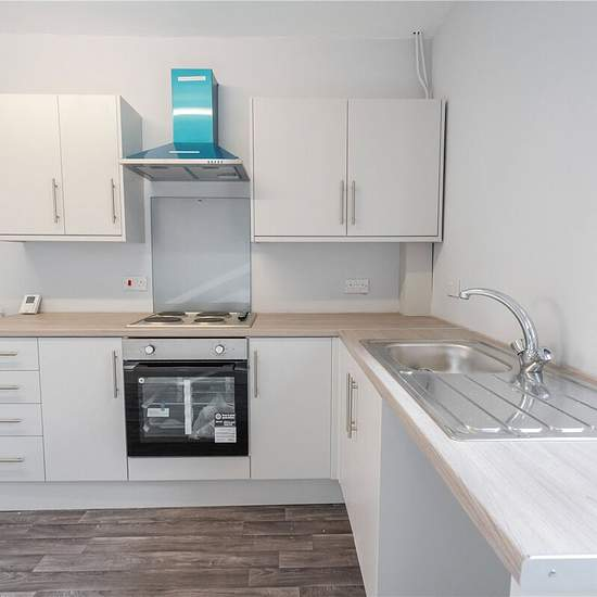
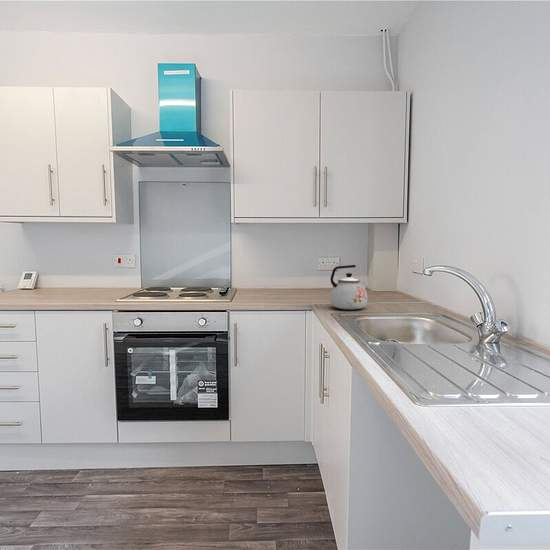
+ kettle [329,264,369,311]
